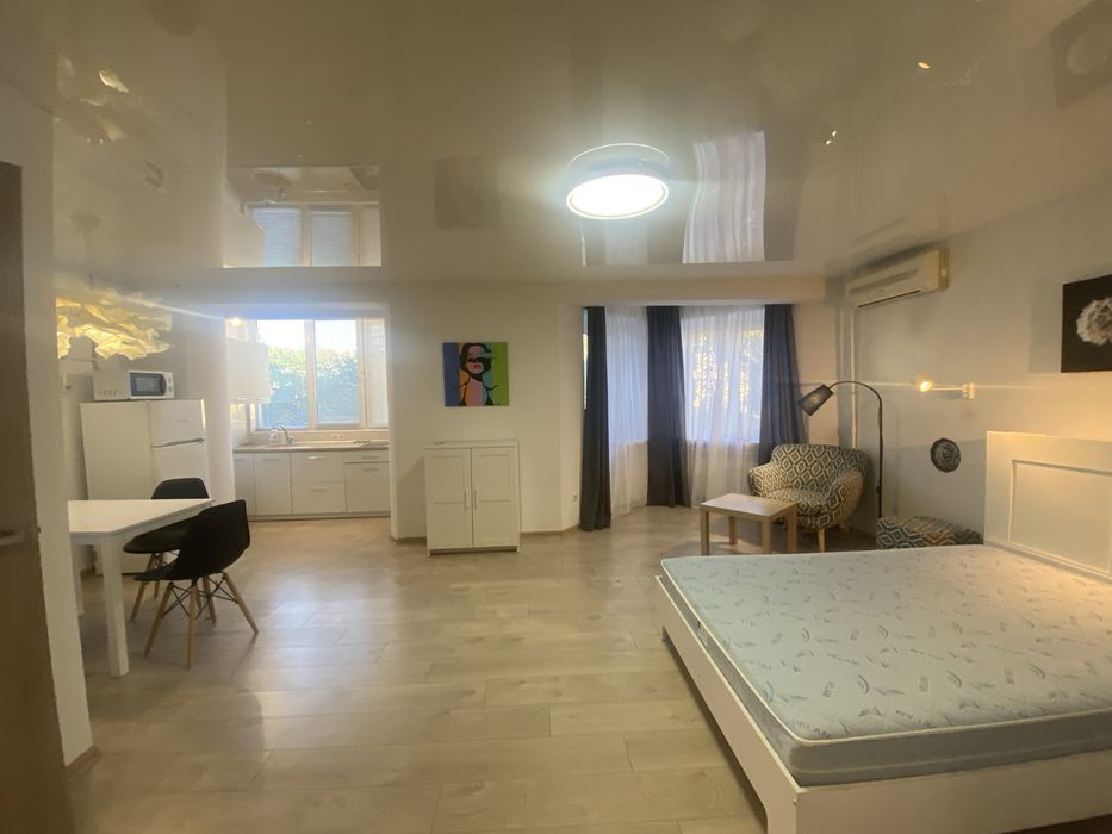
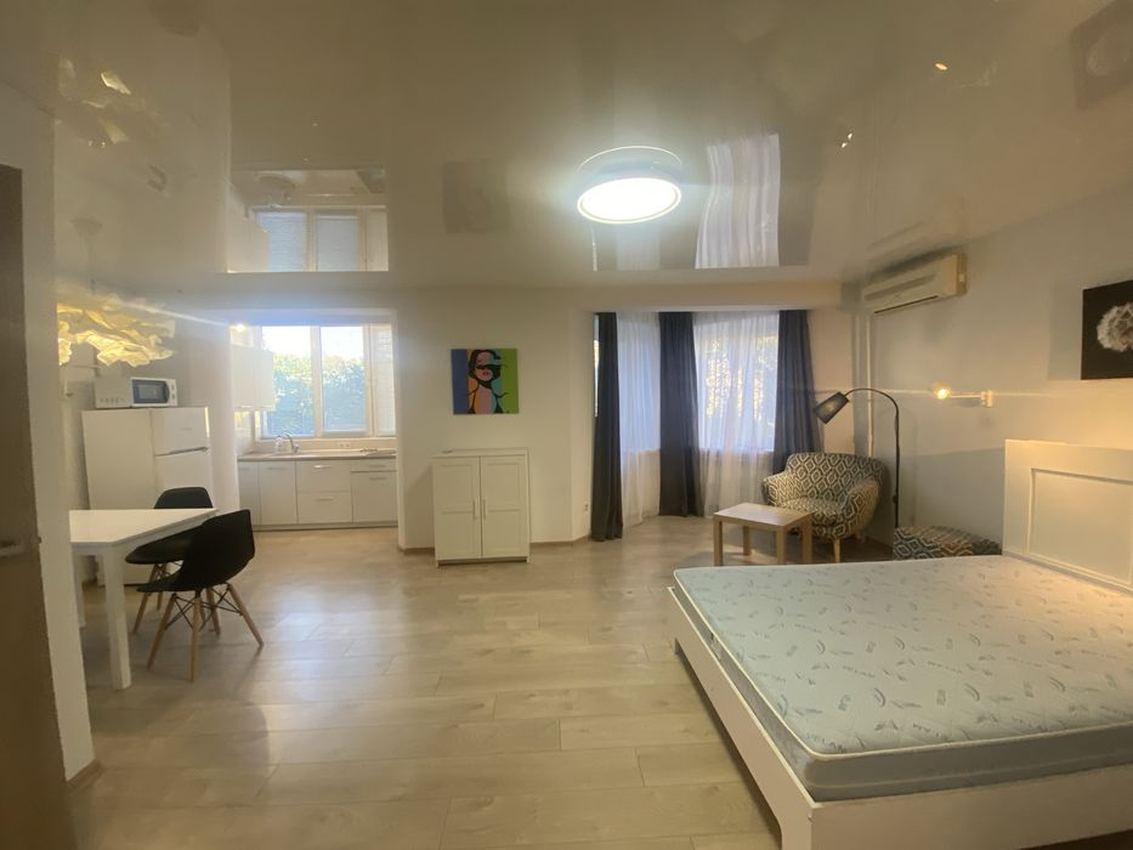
- decorative plate [928,437,962,474]
